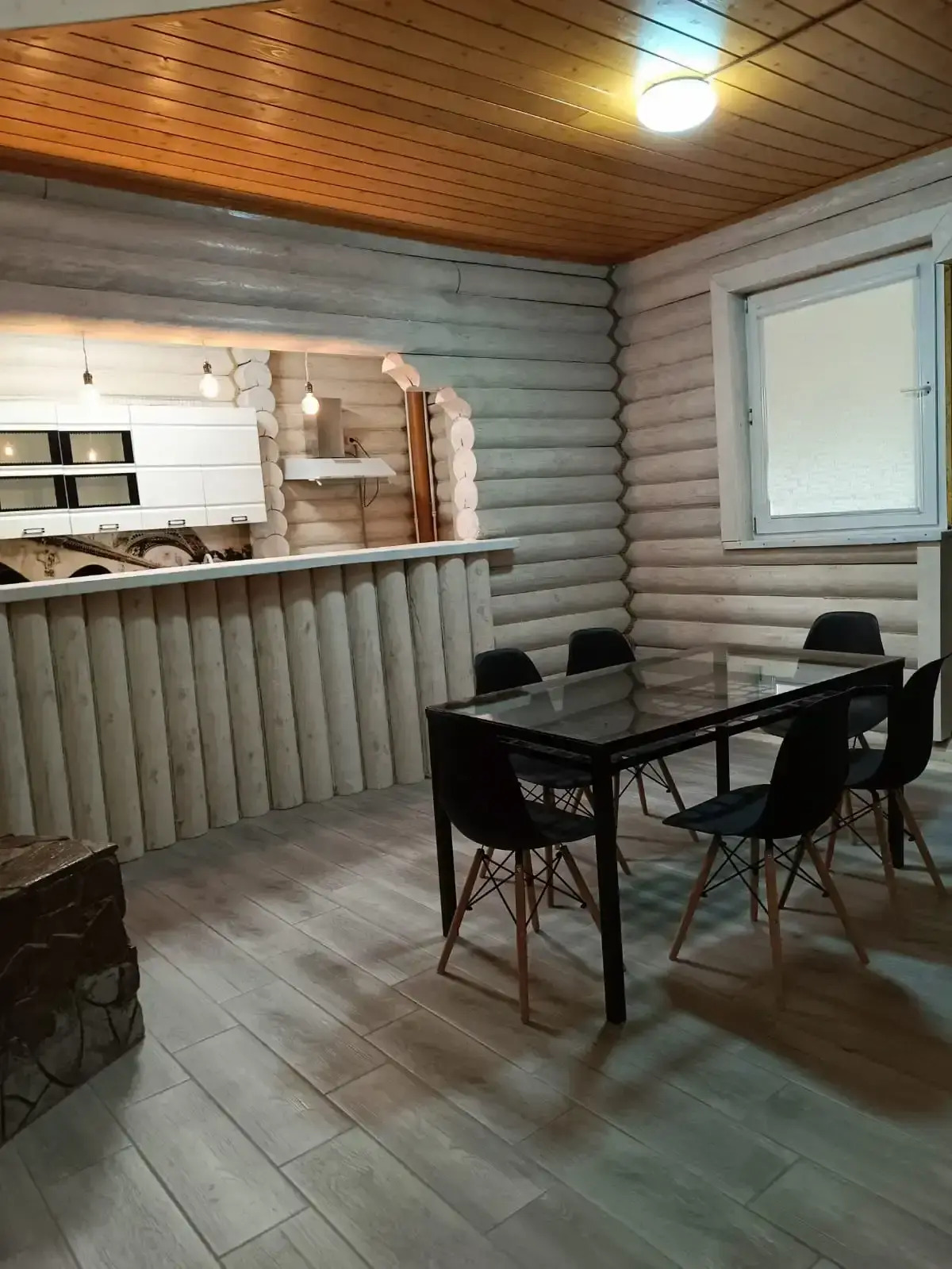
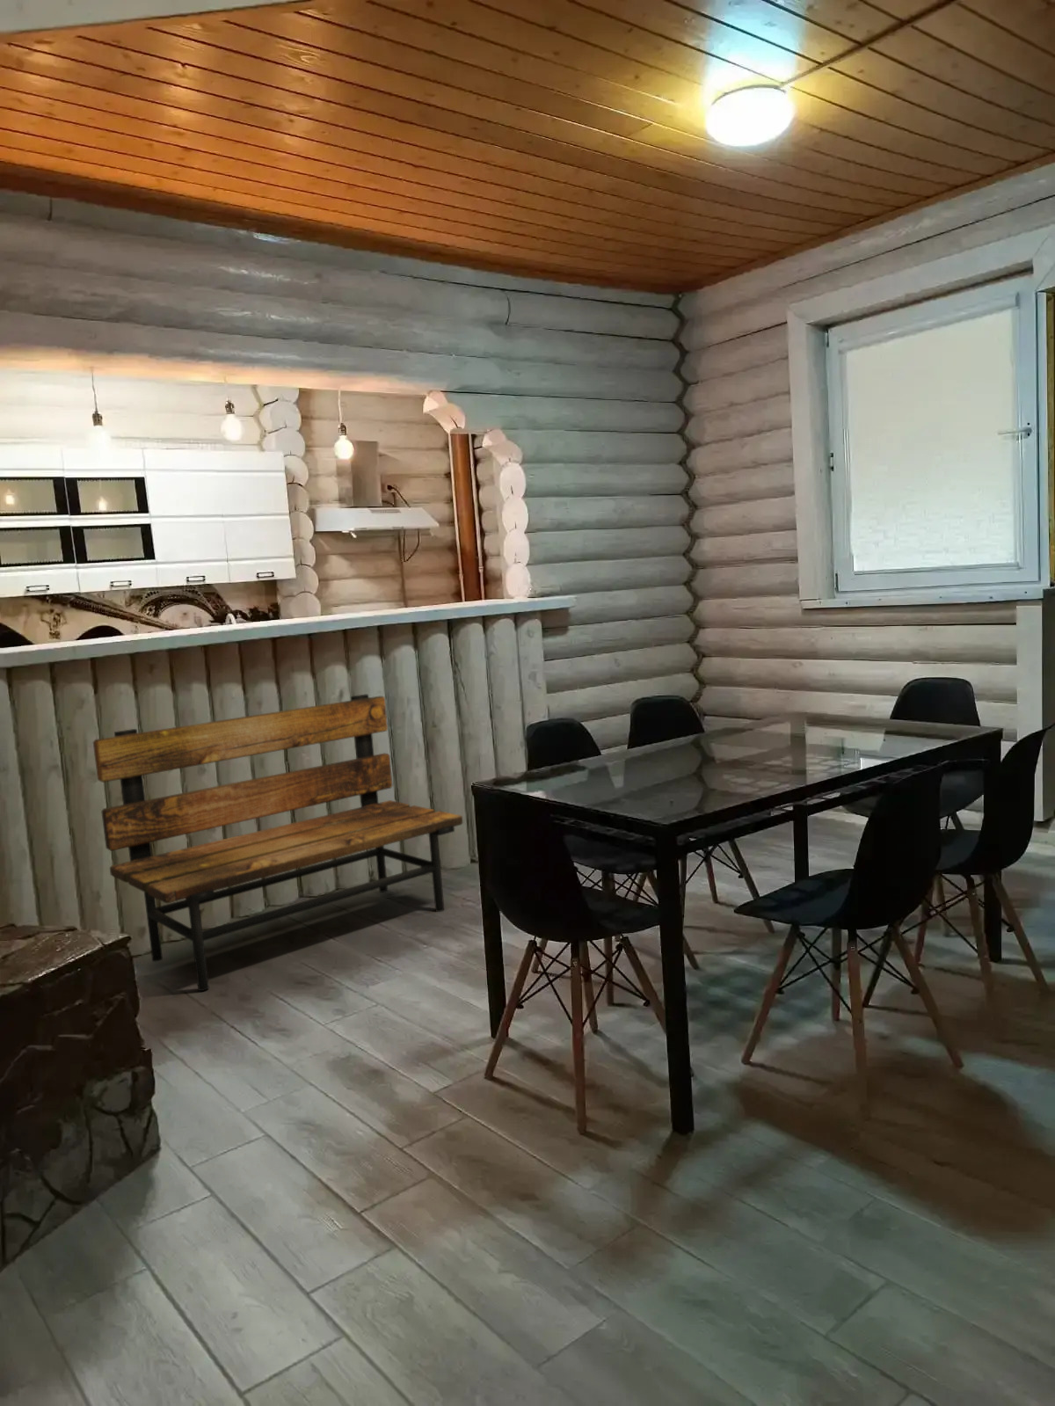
+ bench [92,694,463,992]
